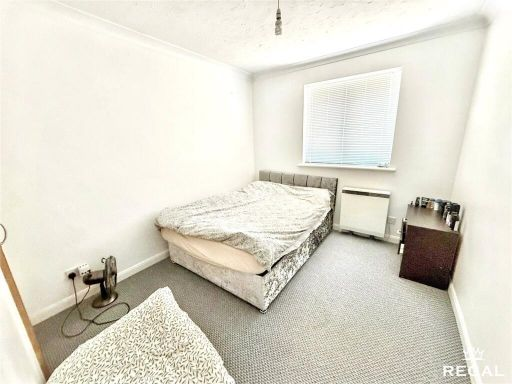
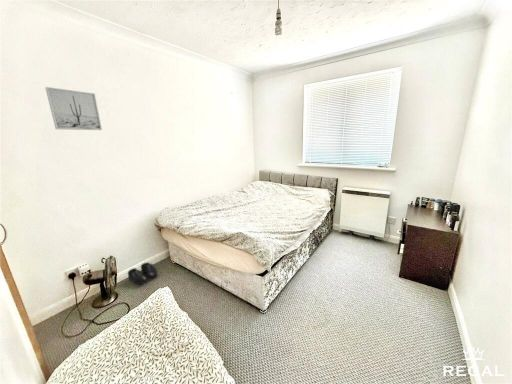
+ shoe [127,261,159,285]
+ wall art [44,86,103,131]
